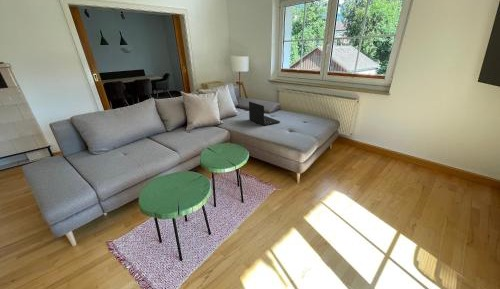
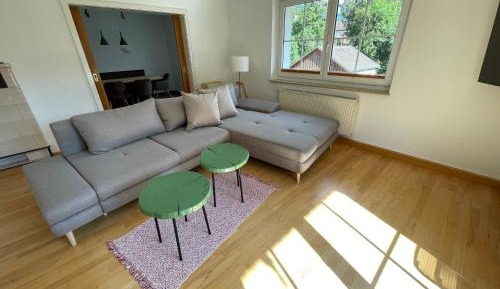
- laptop [248,101,281,127]
